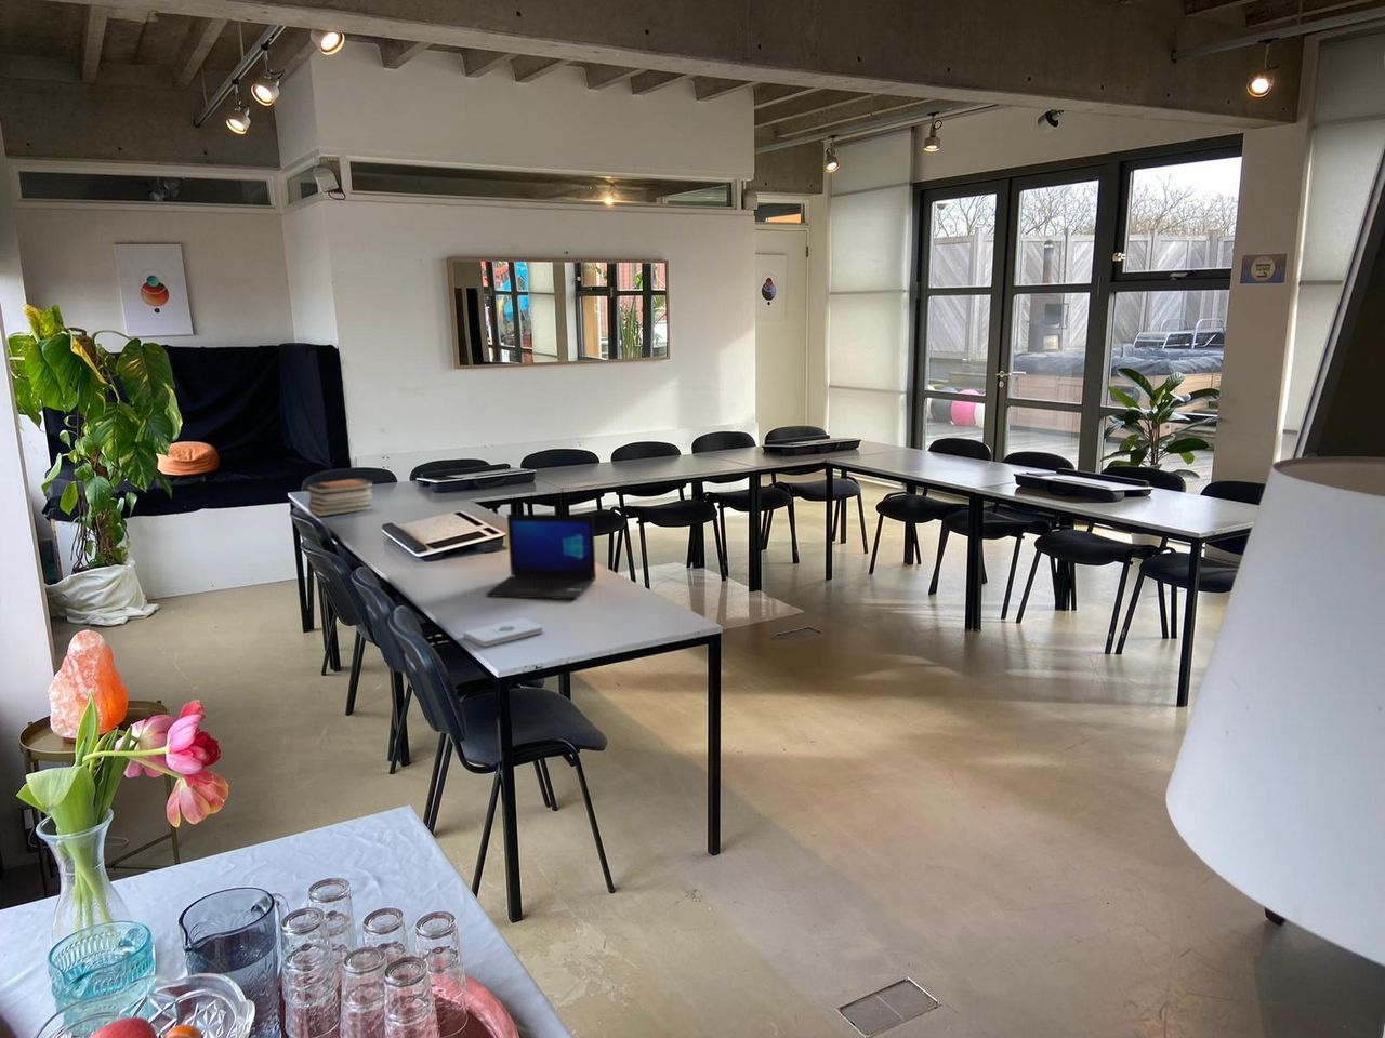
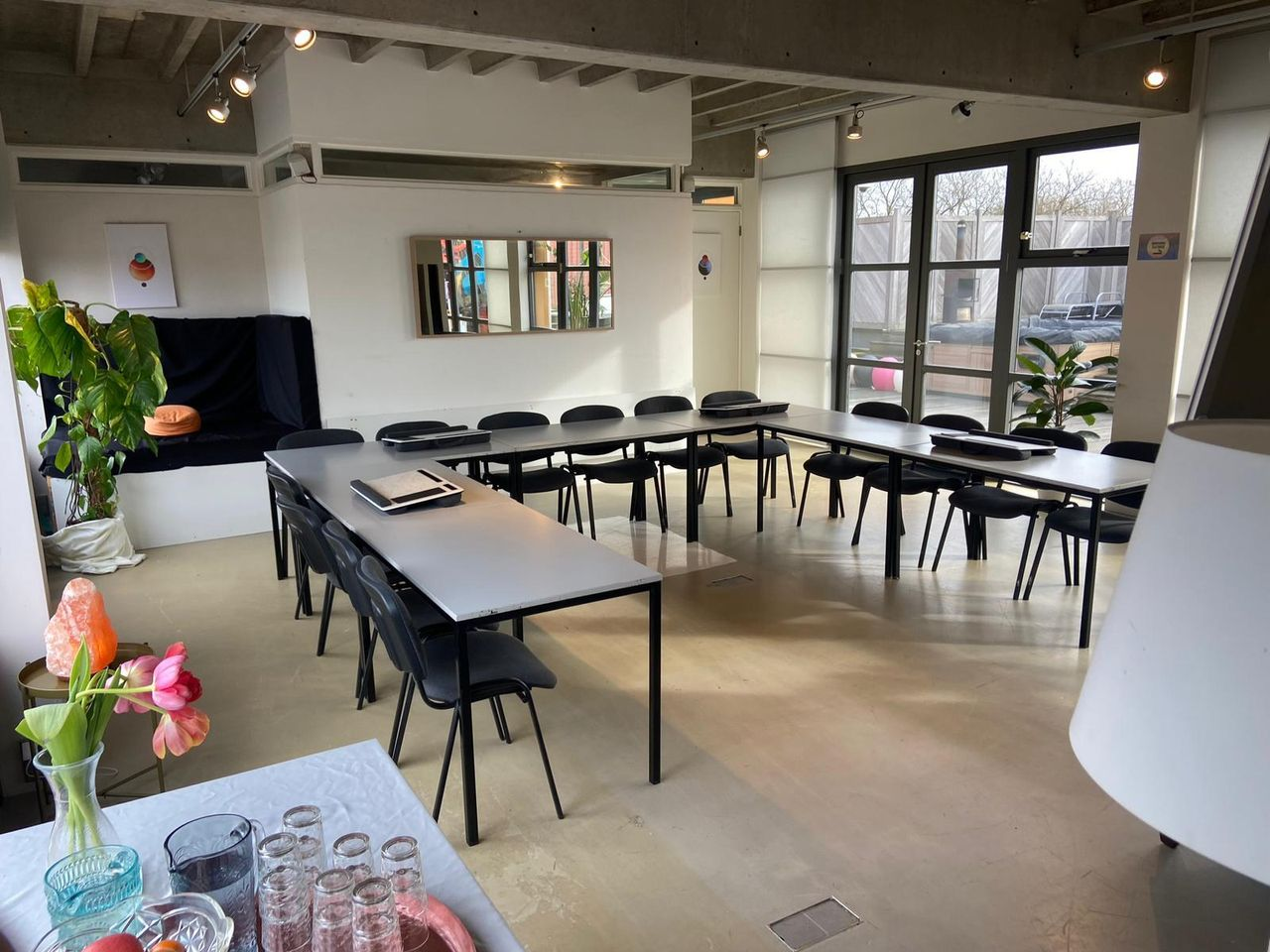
- notepad [462,616,544,648]
- book stack [305,476,375,518]
- laptop [485,512,598,600]
